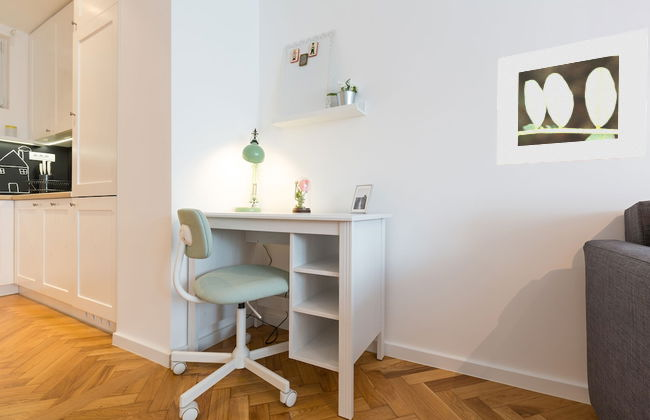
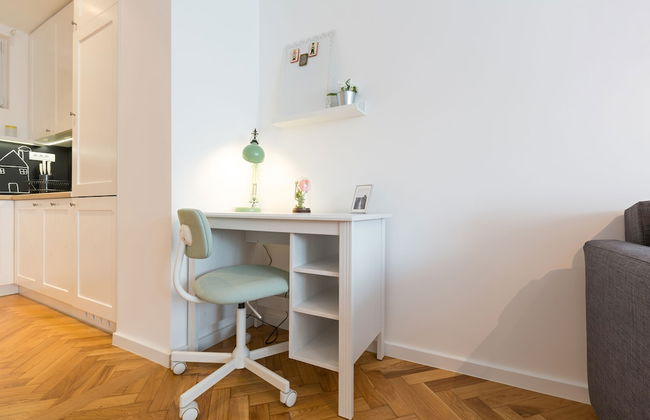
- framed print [496,28,649,166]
